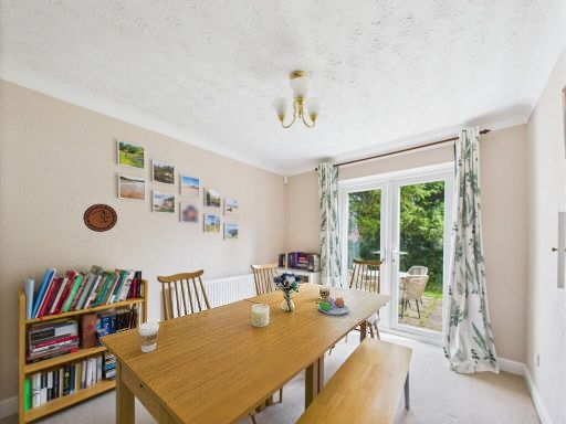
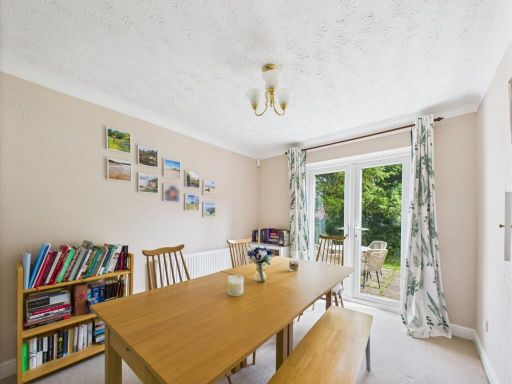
- fruit bowl [315,295,350,317]
- decorative plate [82,203,118,233]
- coffee cup [137,320,160,353]
